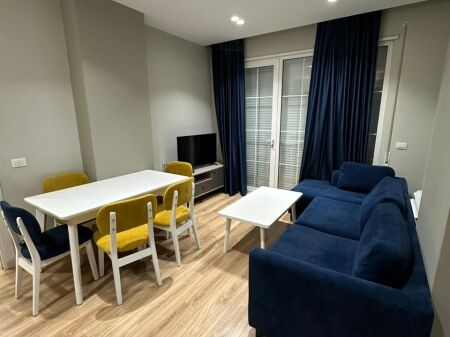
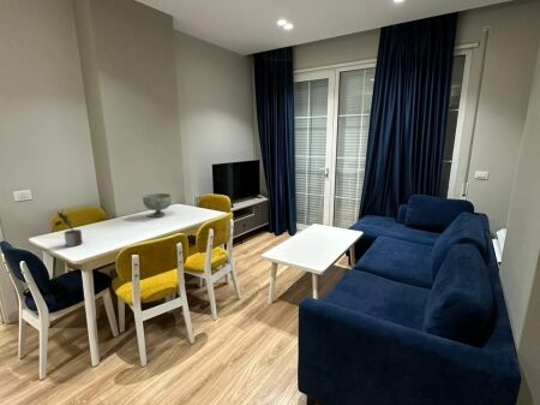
+ decorative bowl [142,192,173,219]
+ potted plant [54,209,84,248]
